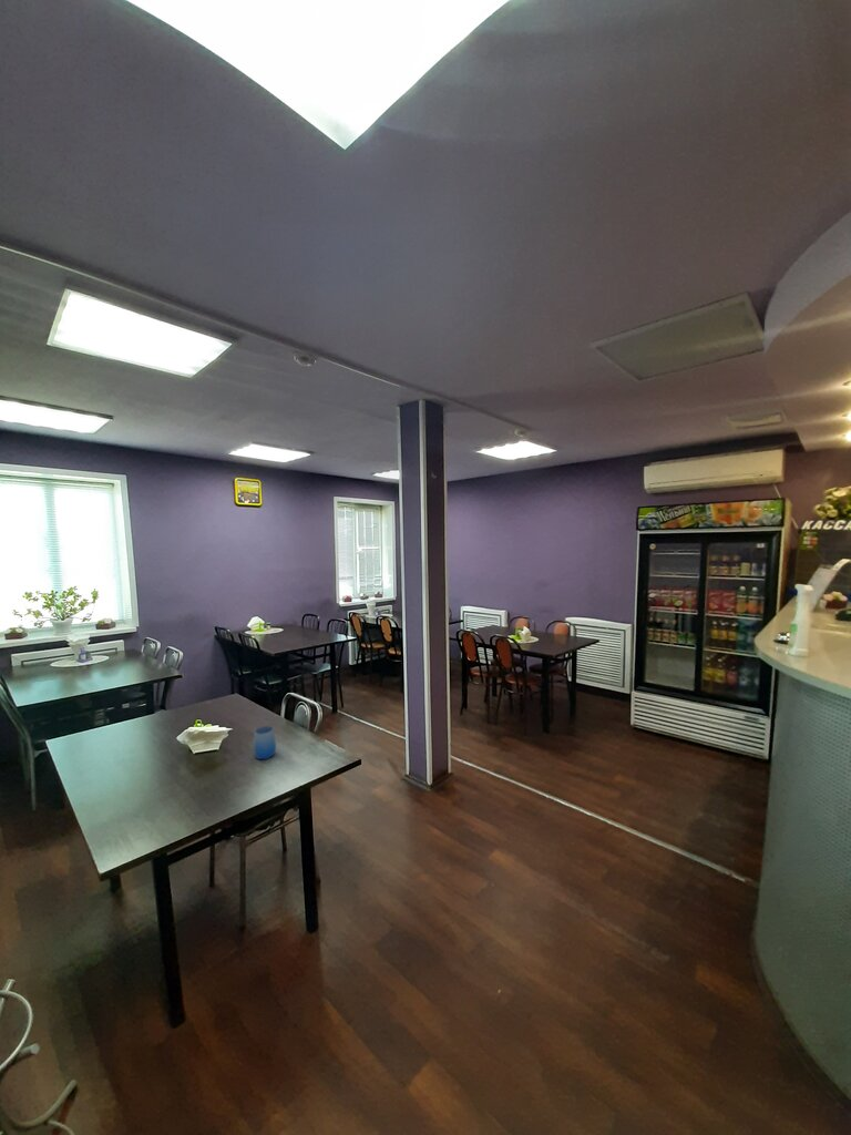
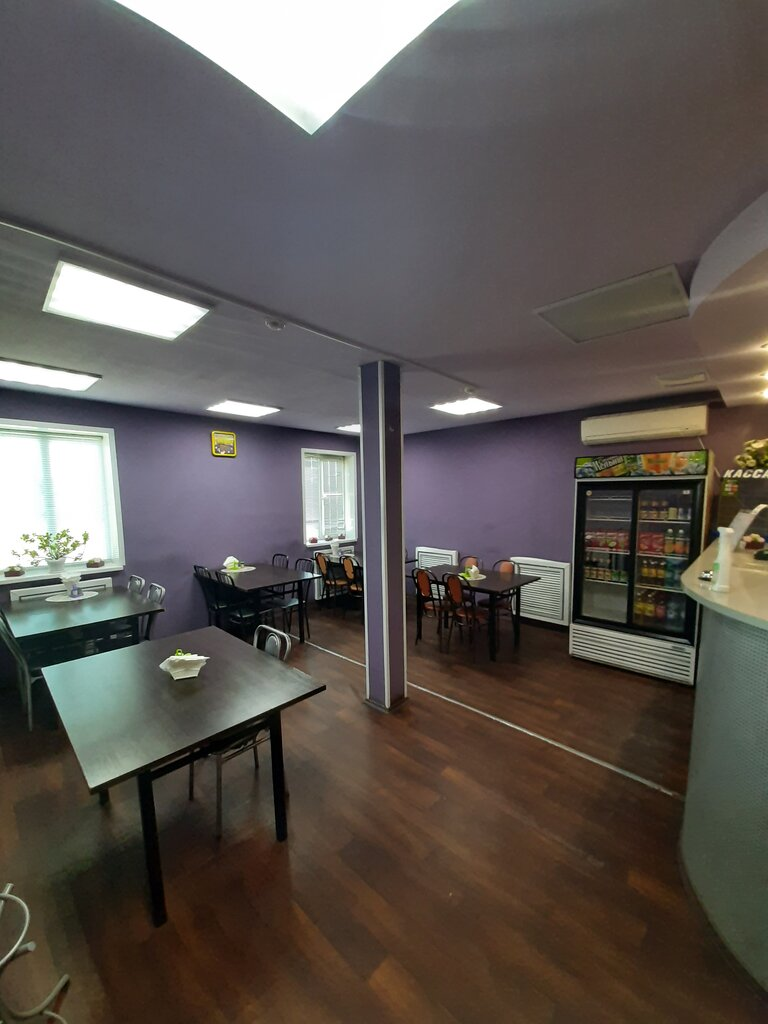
- cup [253,725,277,760]
